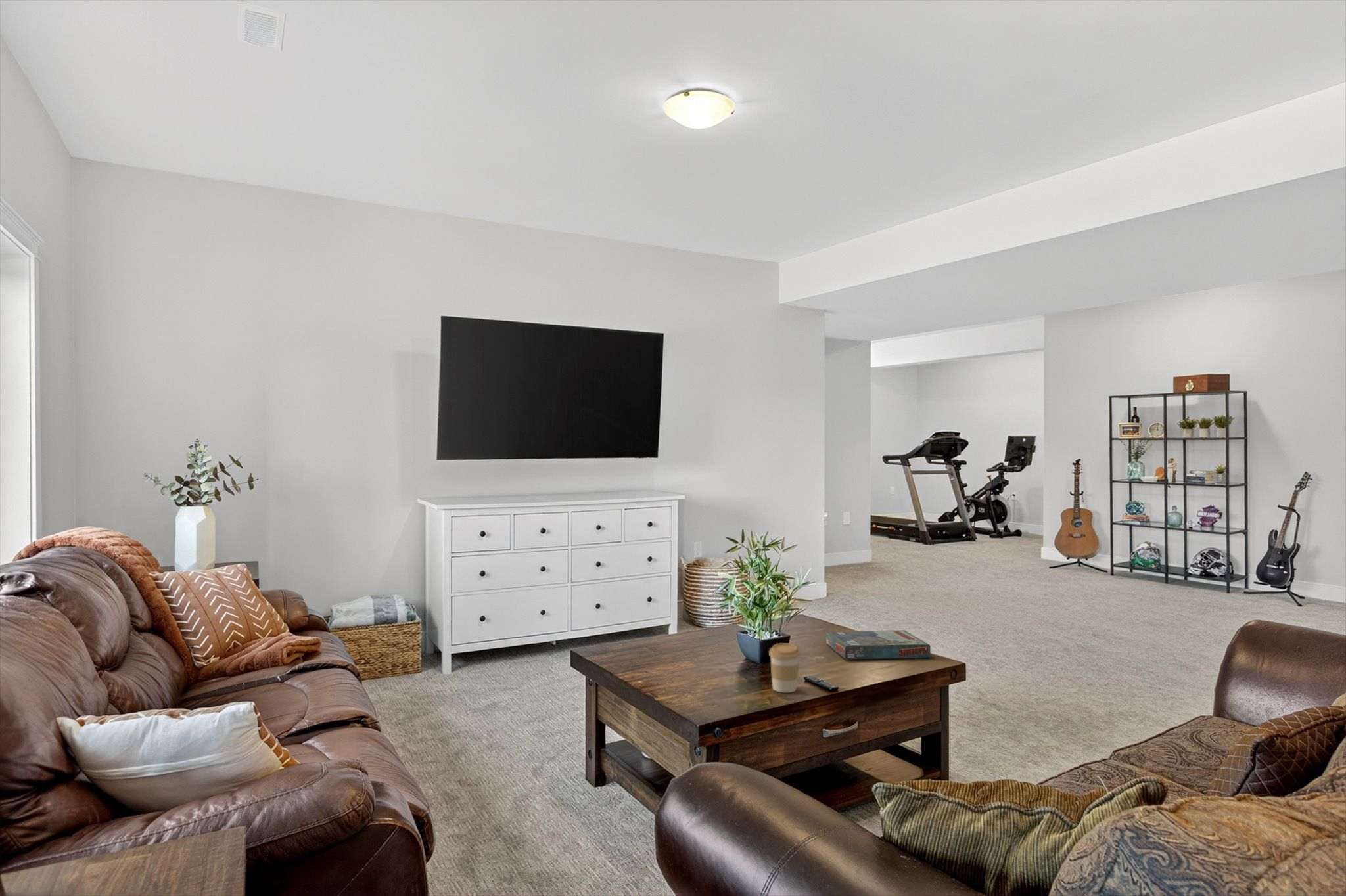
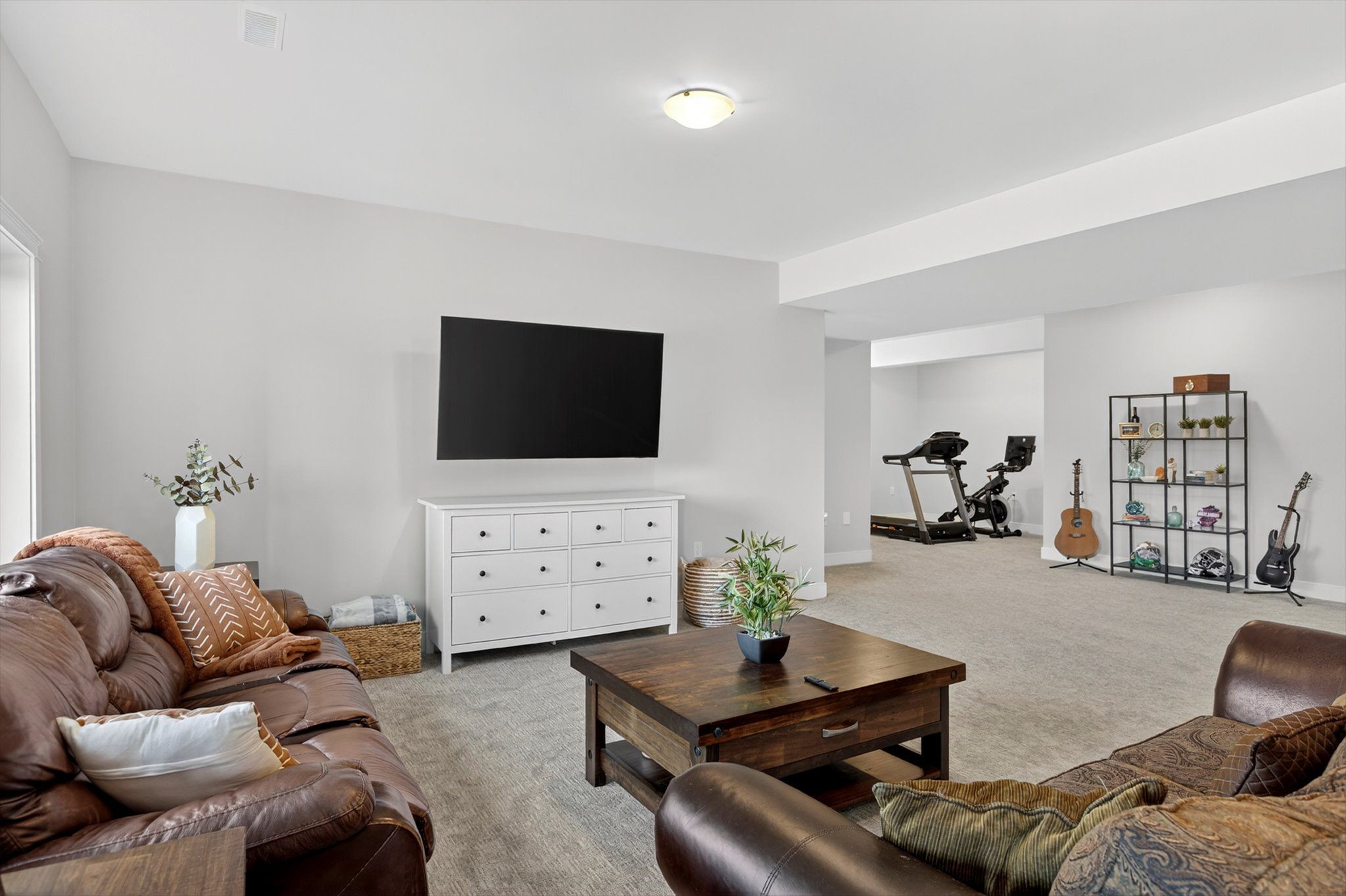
- board game [825,629,931,660]
- coffee cup [768,642,801,693]
